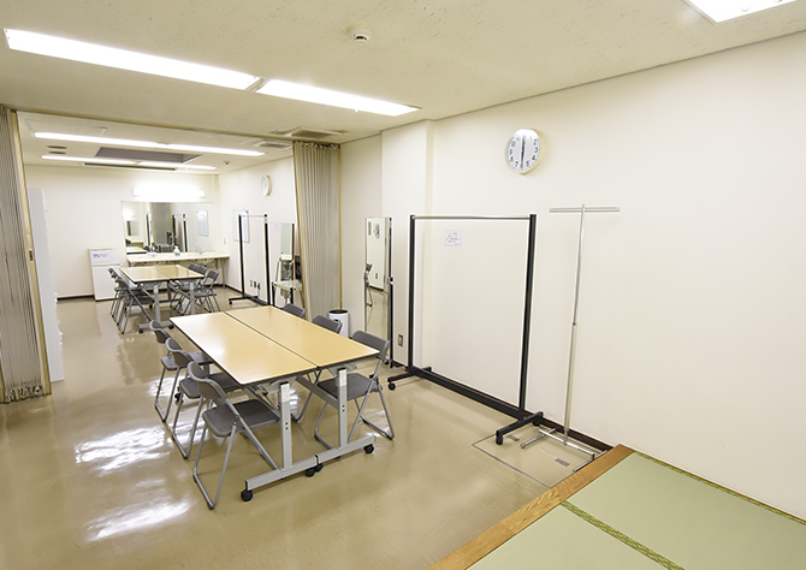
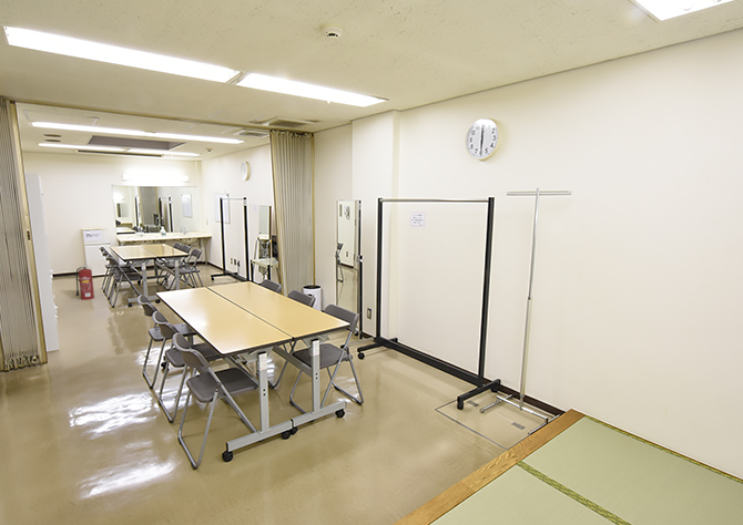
+ fire extinguisher [74,264,95,300]
